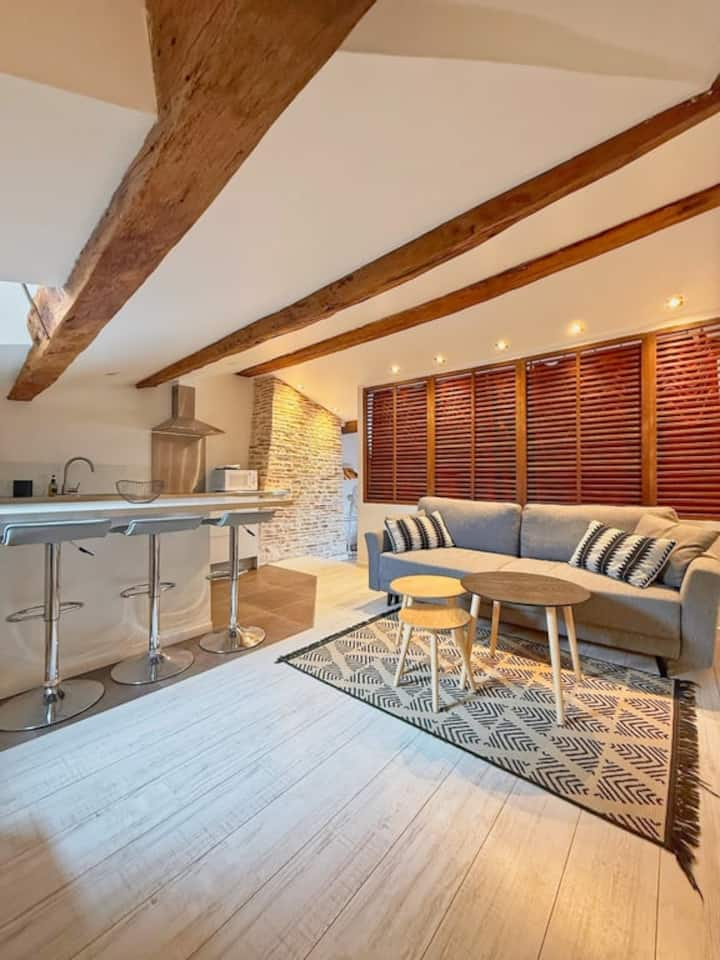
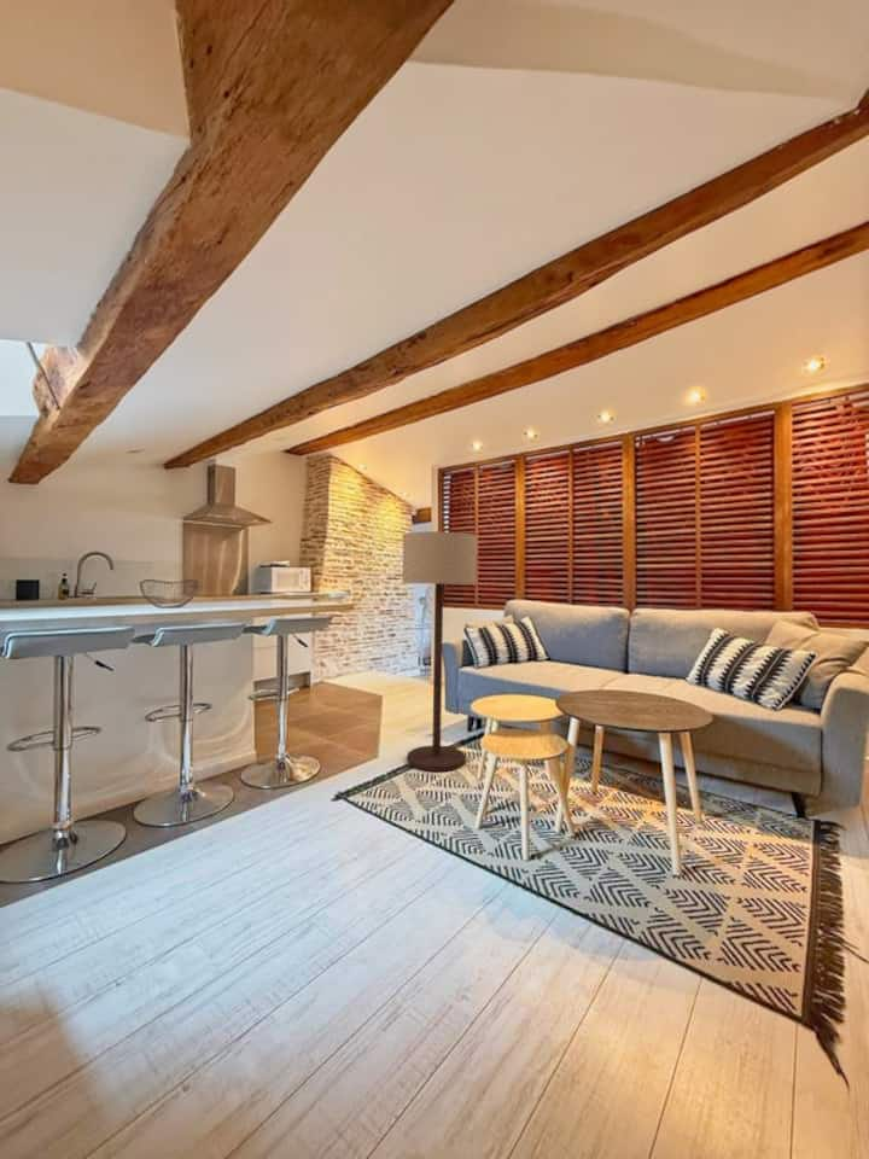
+ floor lamp [401,530,478,773]
